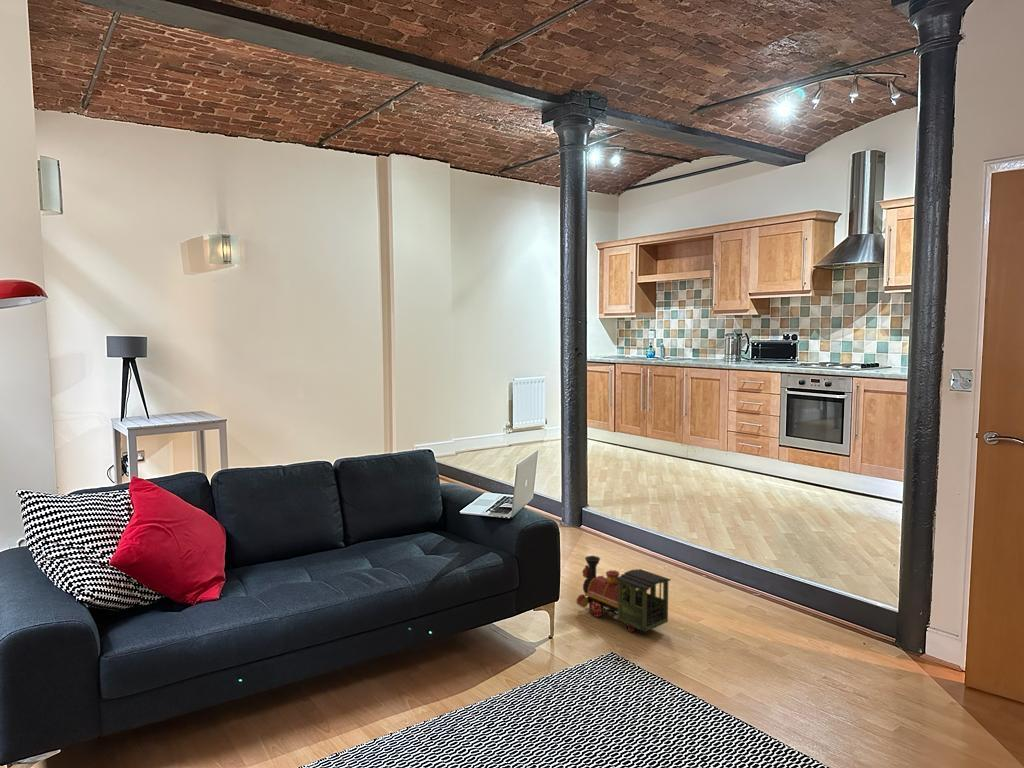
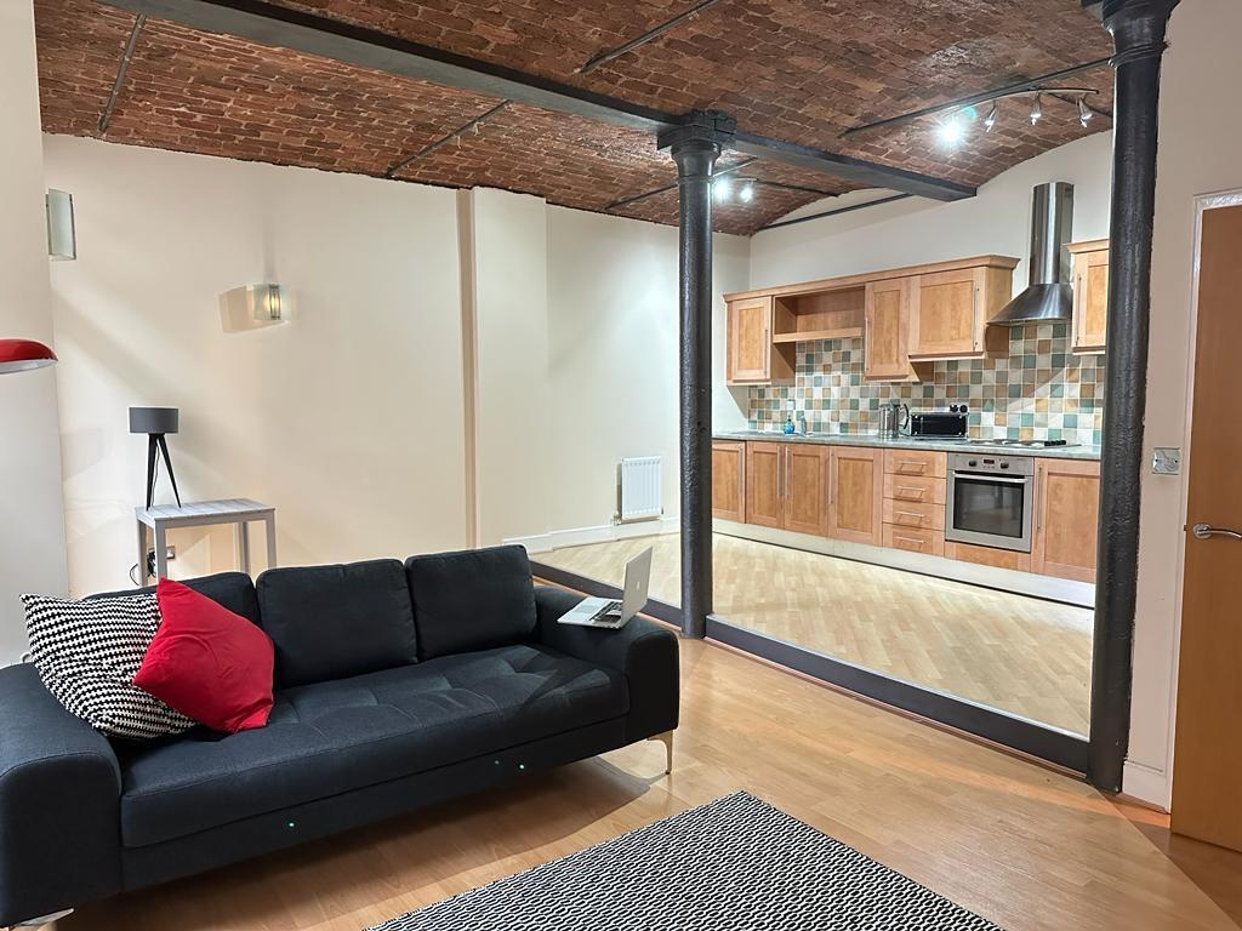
- toy train [575,555,672,634]
